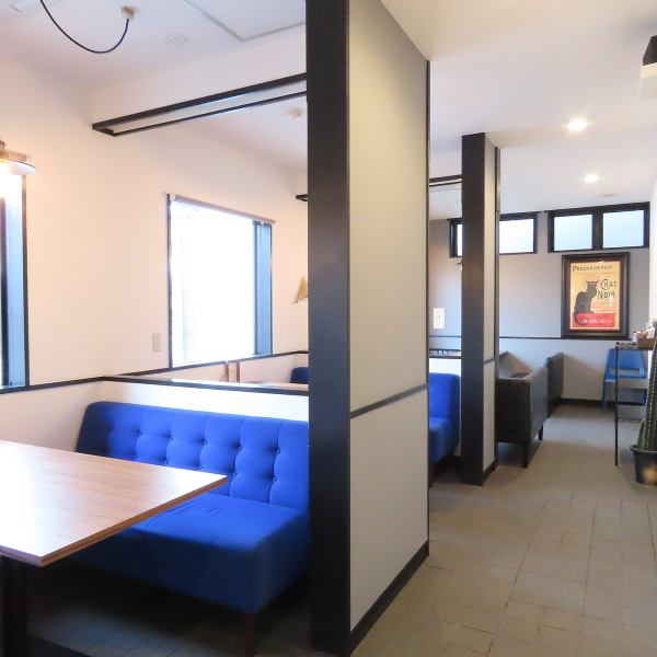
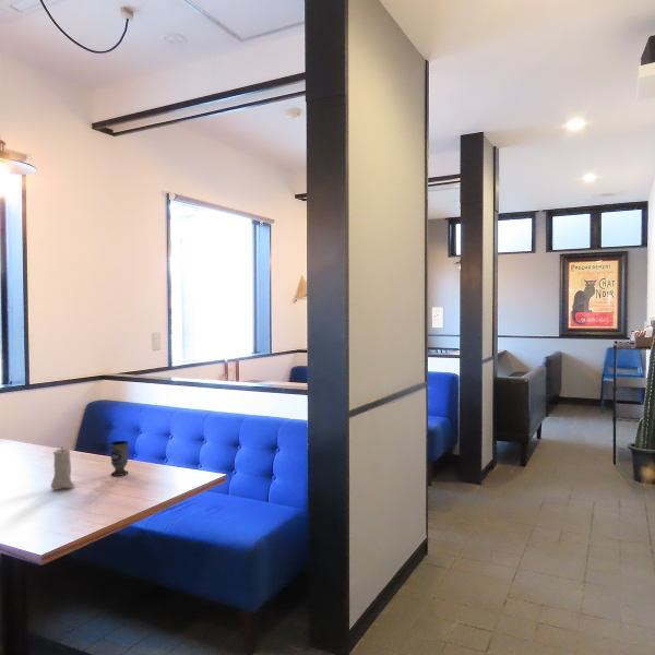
+ candle [50,448,75,491]
+ cup [109,440,130,477]
